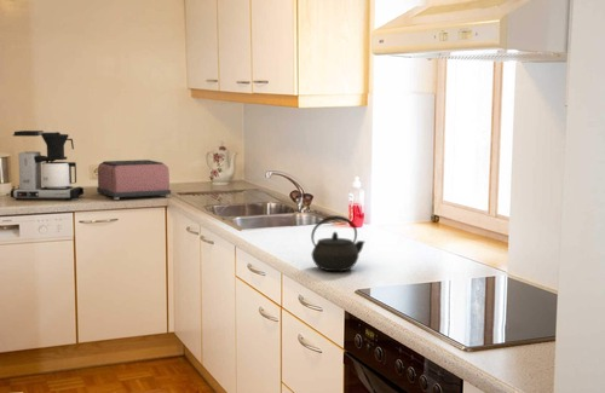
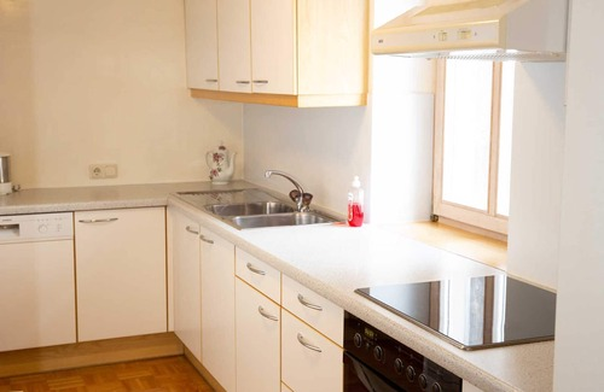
- toaster [96,158,172,201]
- kettle [310,214,365,272]
- coffee maker [10,129,85,202]
